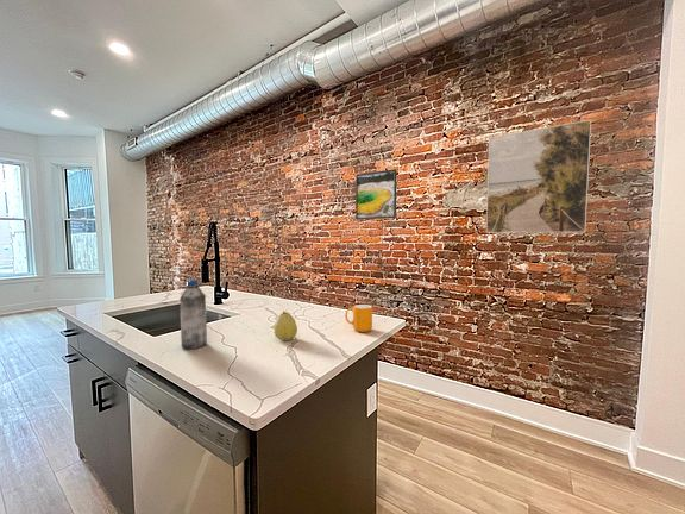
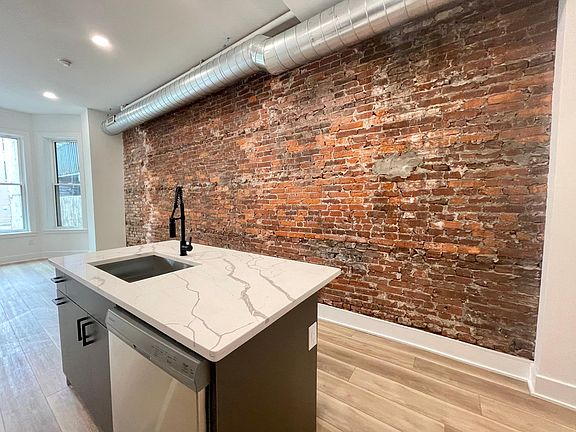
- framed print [354,168,398,220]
- fruit [274,309,298,341]
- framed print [485,119,592,234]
- water bottle [178,278,208,350]
- mug [344,303,373,333]
